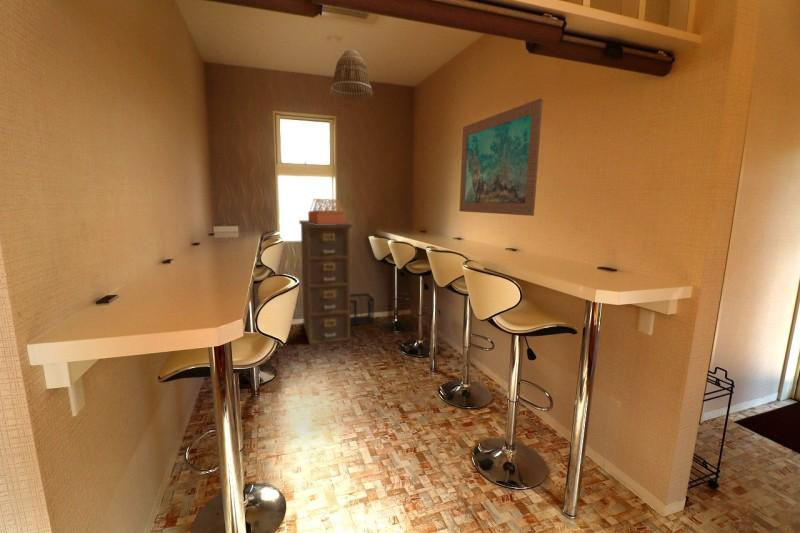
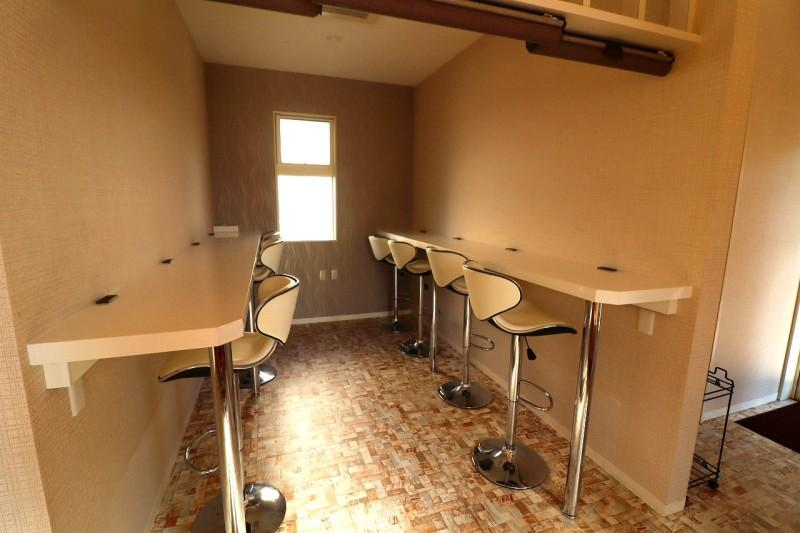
- architectural model [307,198,347,224]
- wastebasket [350,292,375,327]
- lamp shade [329,49,374,102]
- filing cabinet [298,219,353,345]
- wall art [458,97,544,217]
